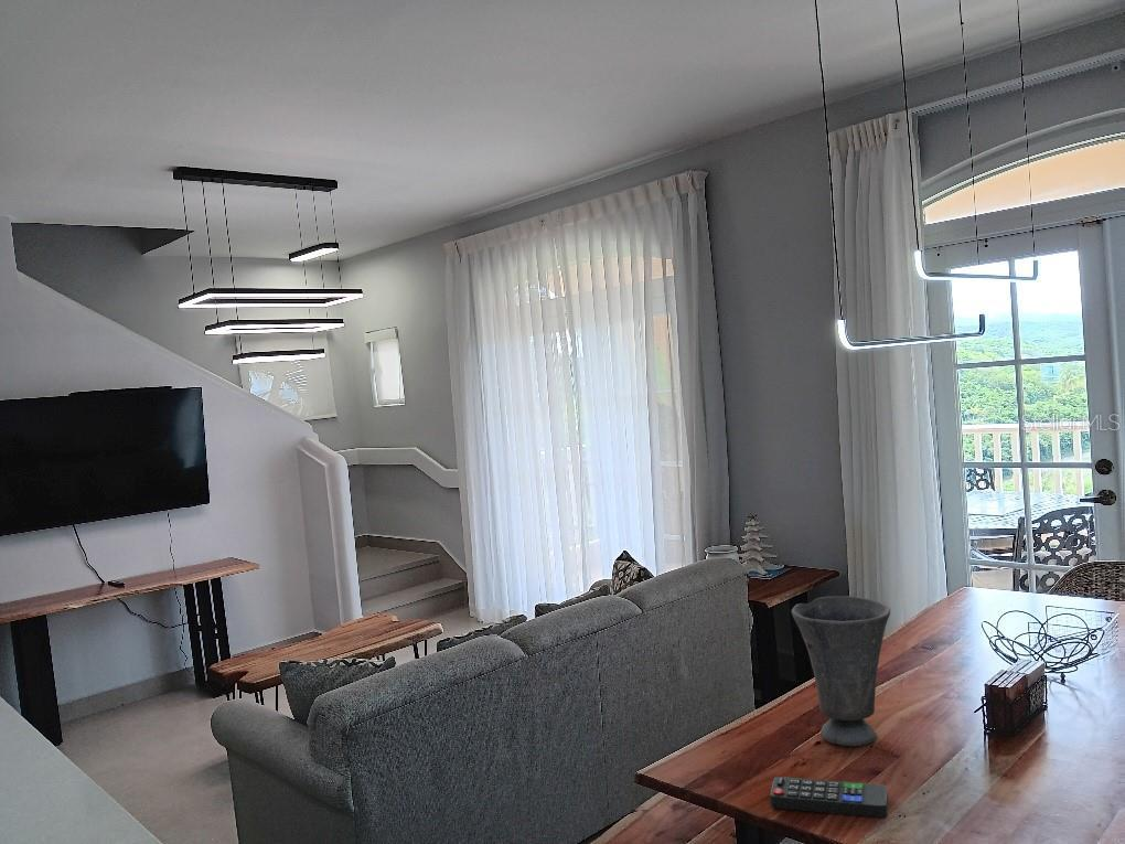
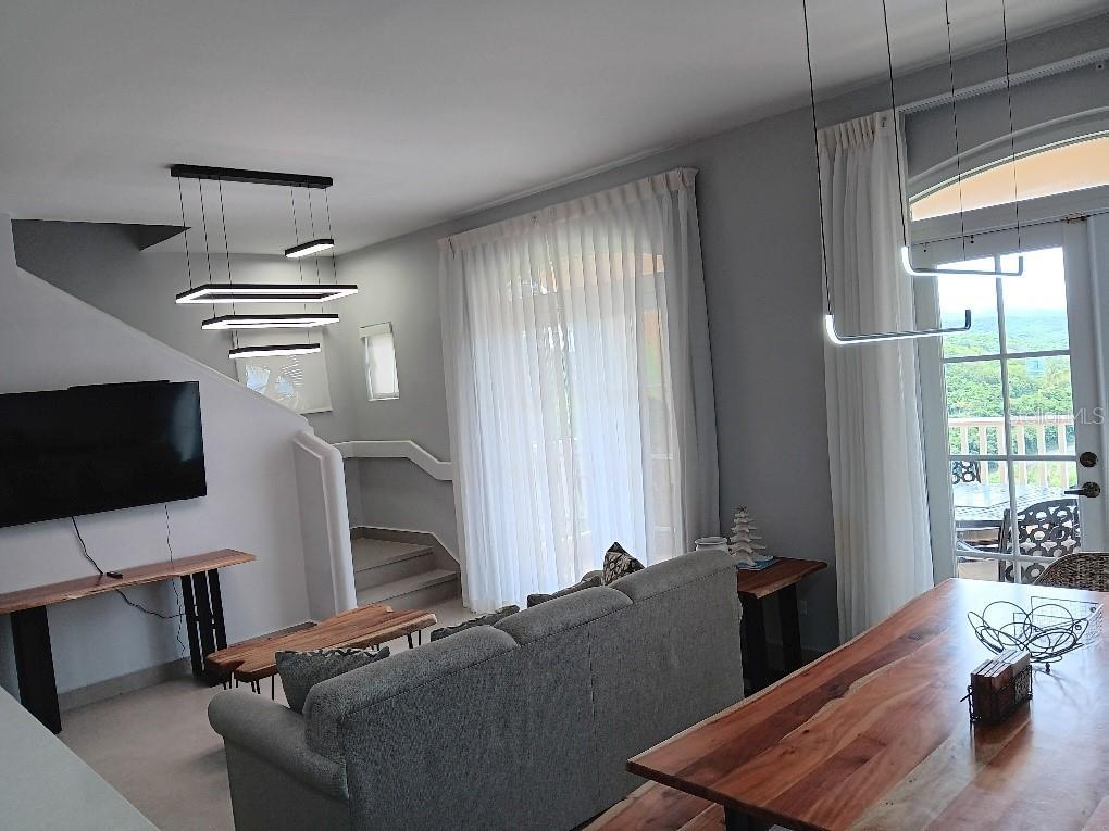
- remote control [769,776,889,819]
- vase [791,595,891,747]
